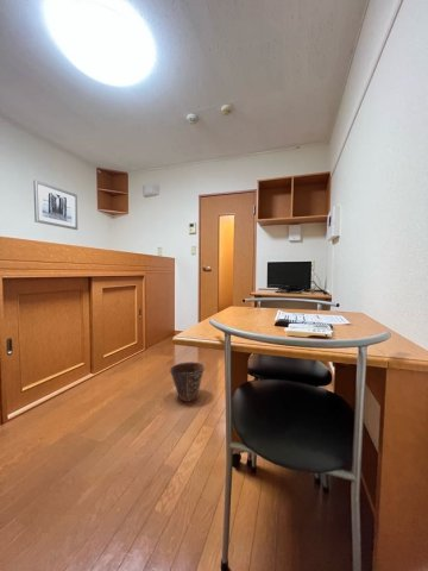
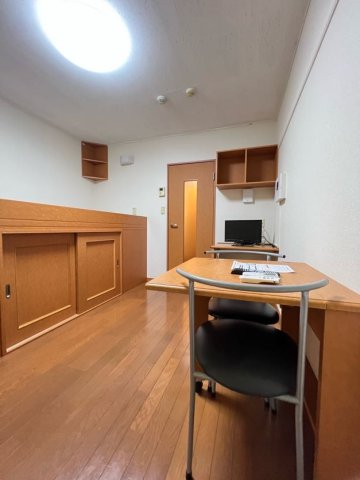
- wall art [32,178,78,231]
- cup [169,362,206,403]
